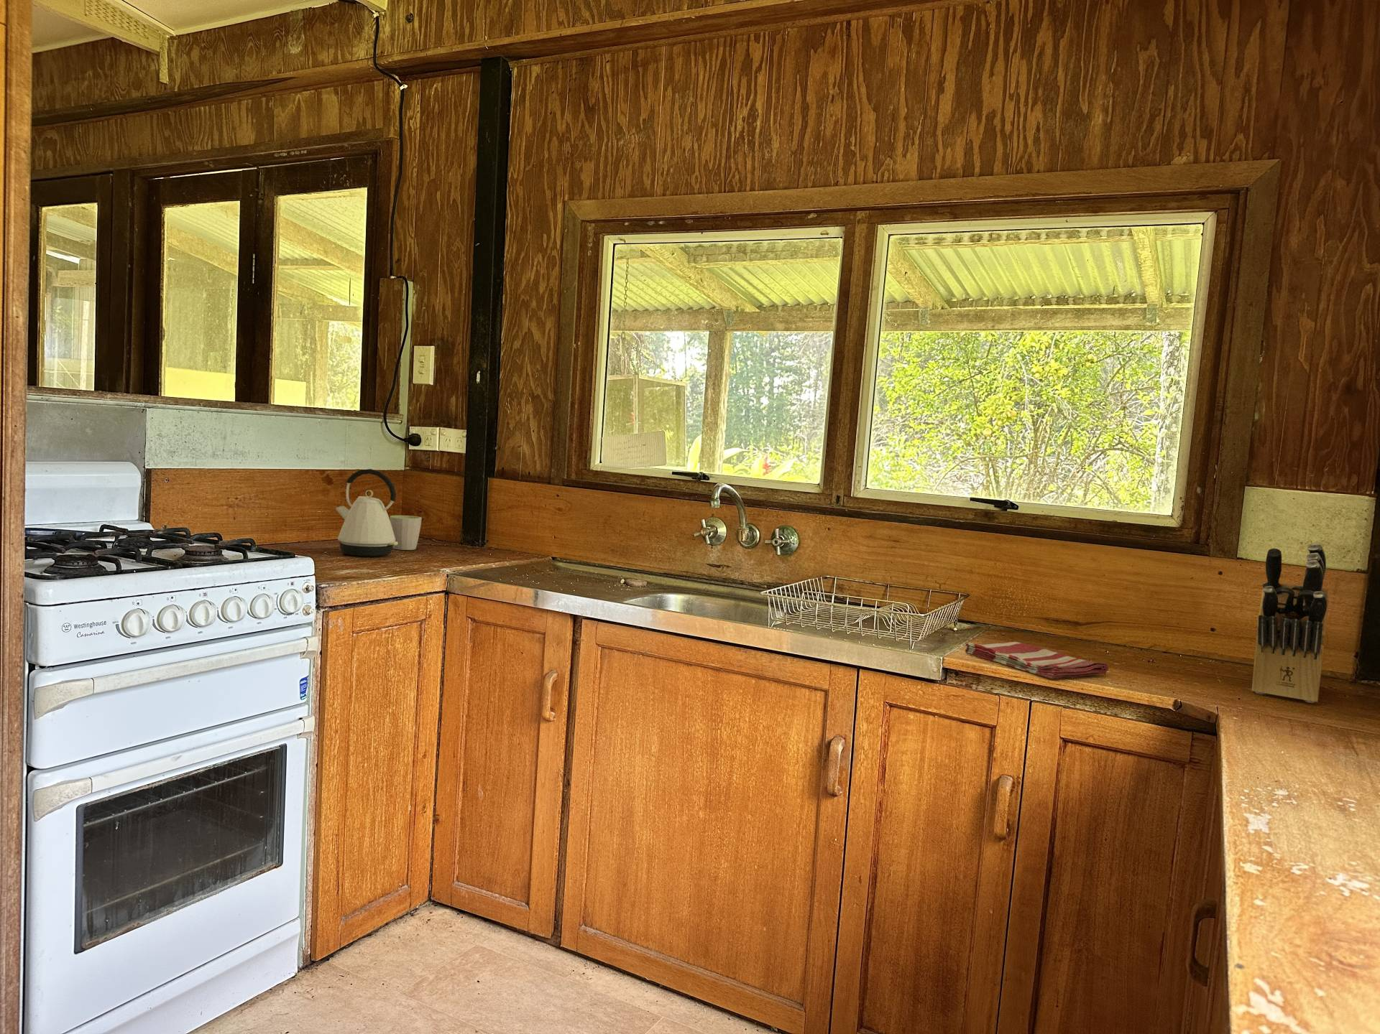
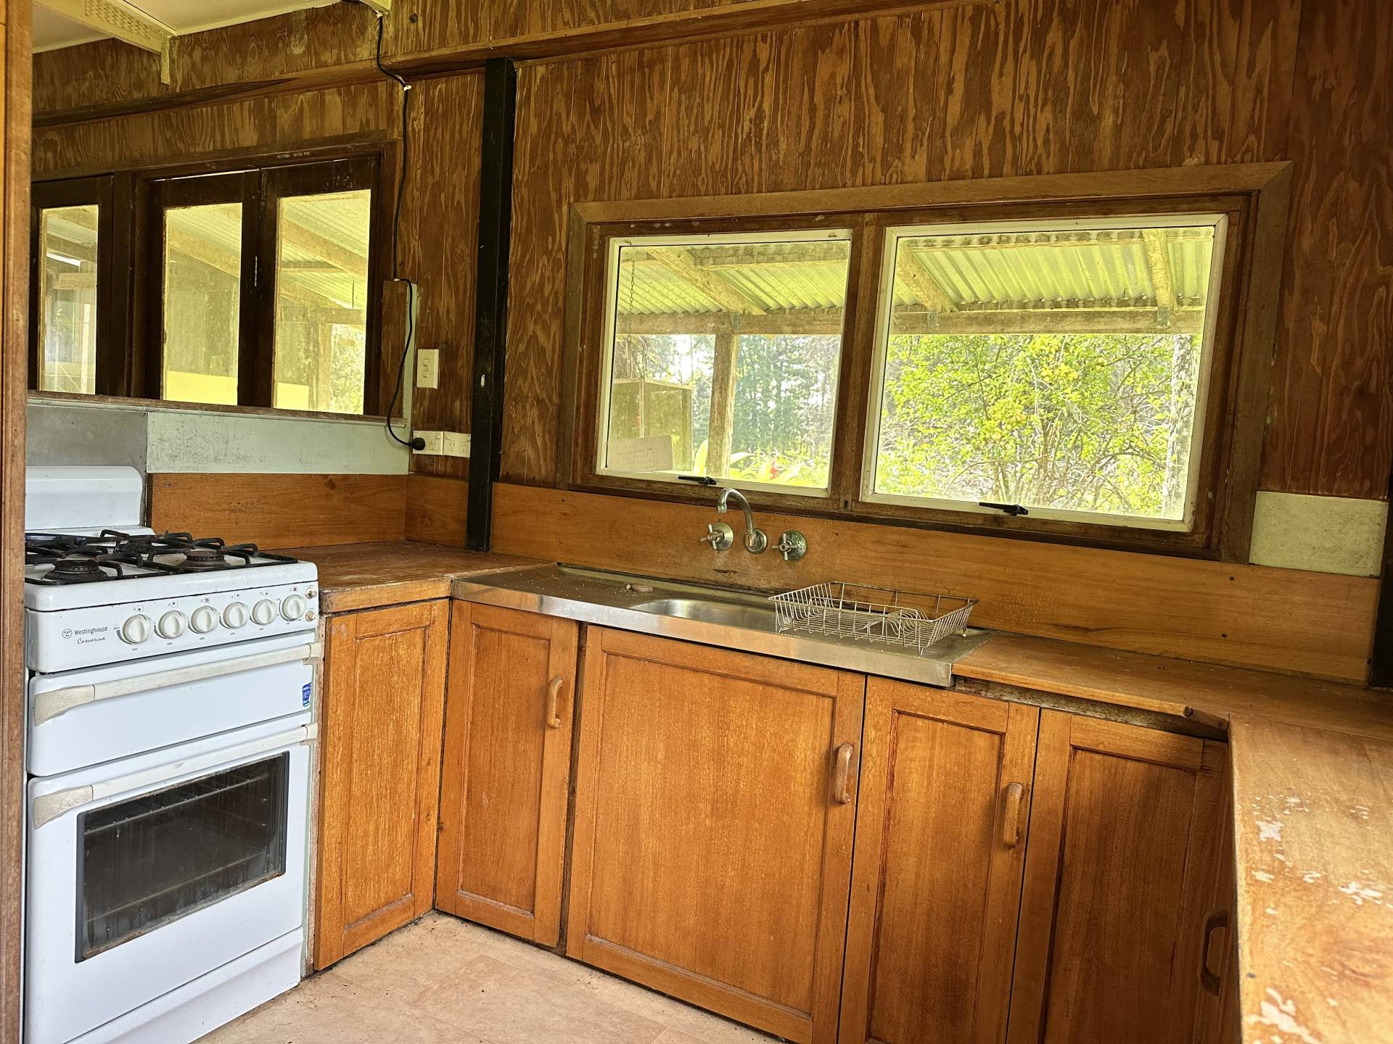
- mug [390,515,423,551]
- knife block [1252,542,1330,704]
- dish towel [964,641,1109,679]
- kettle [335,468,398,557]
